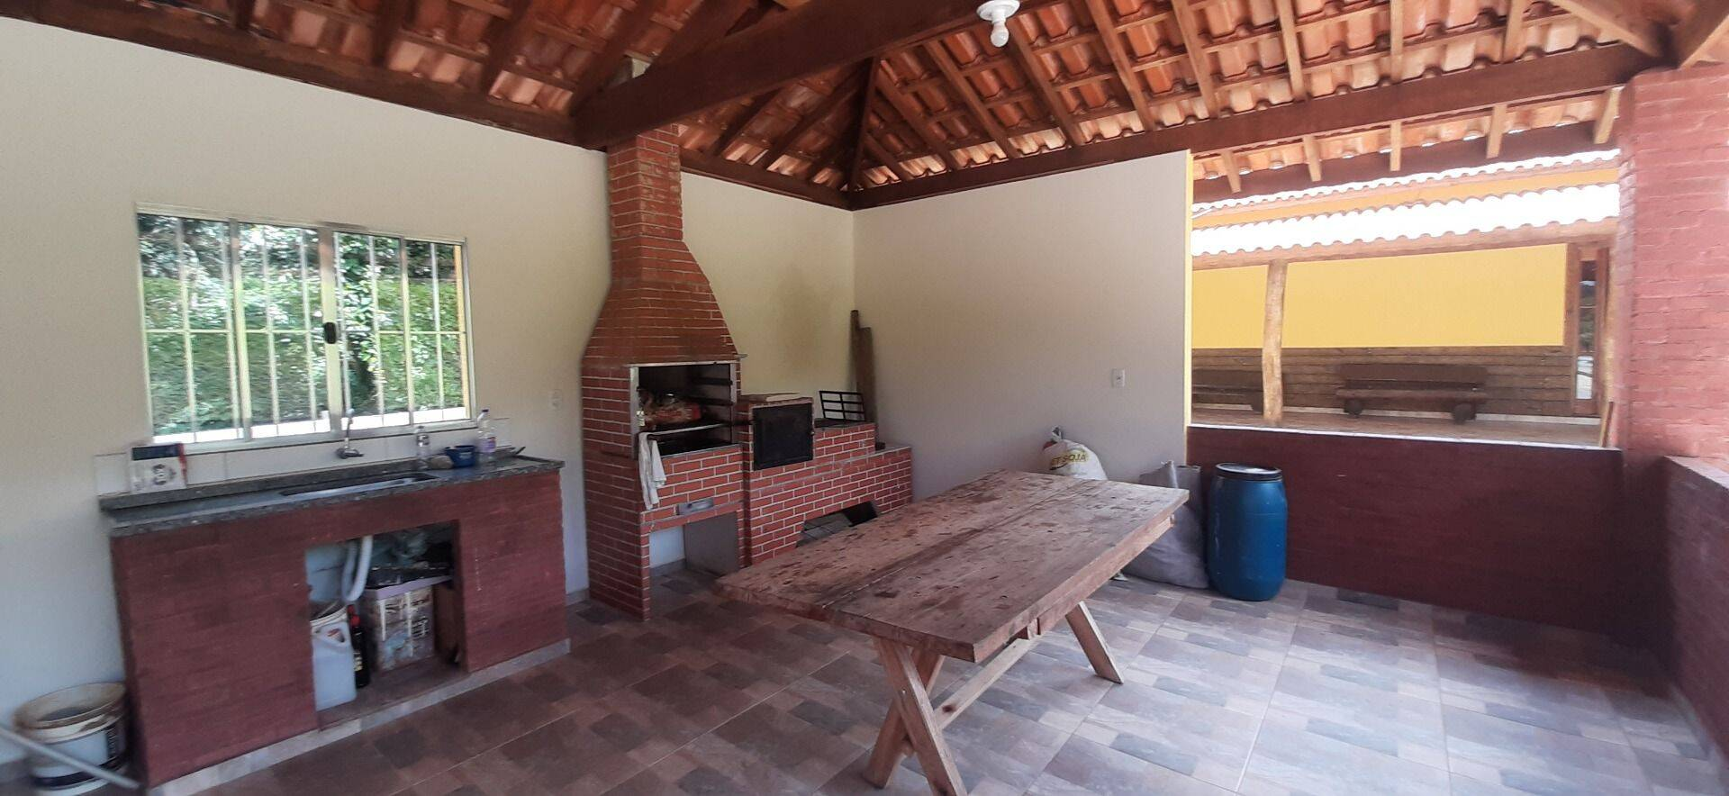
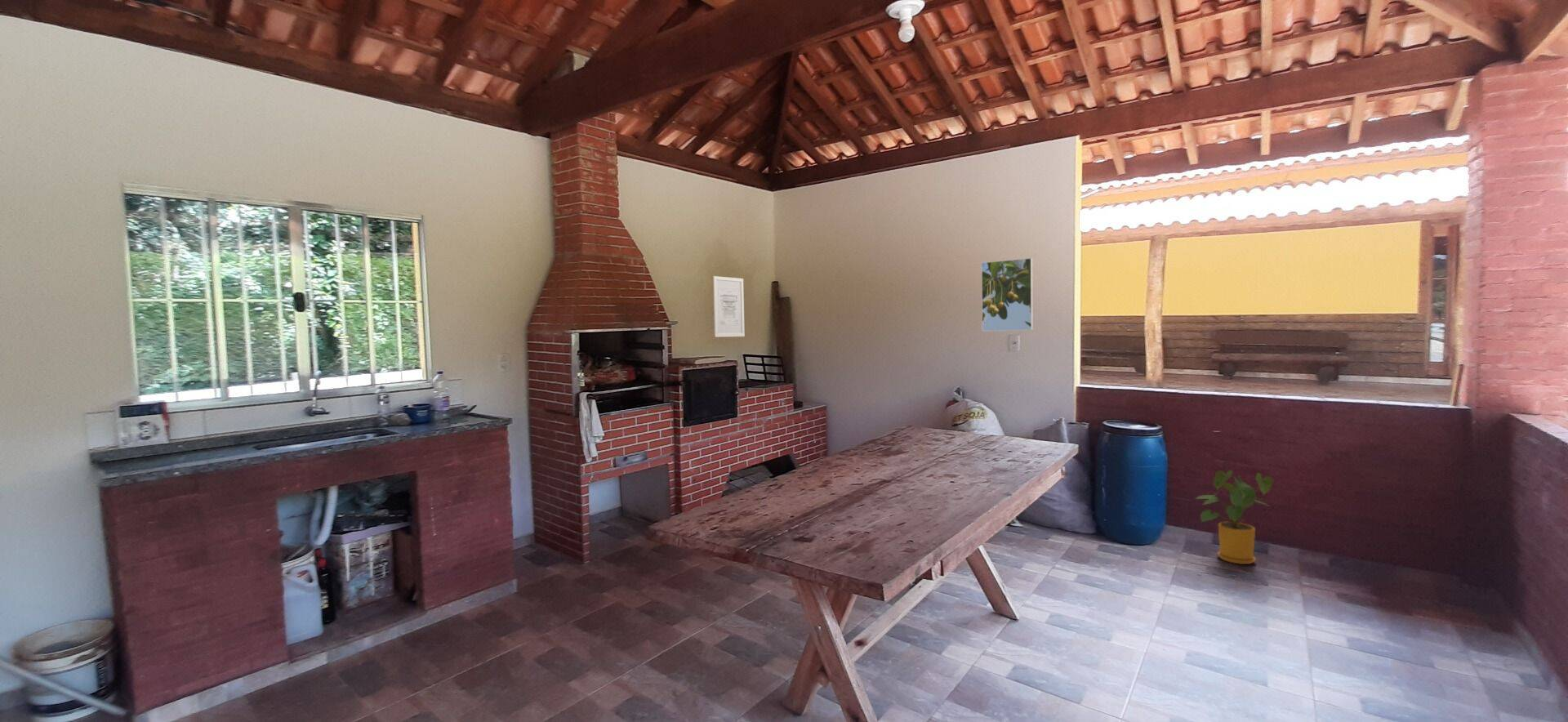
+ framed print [981,257,1034,332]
+ house plant [1194,470,1274,565]
+ wall art [712,275,746,338]
